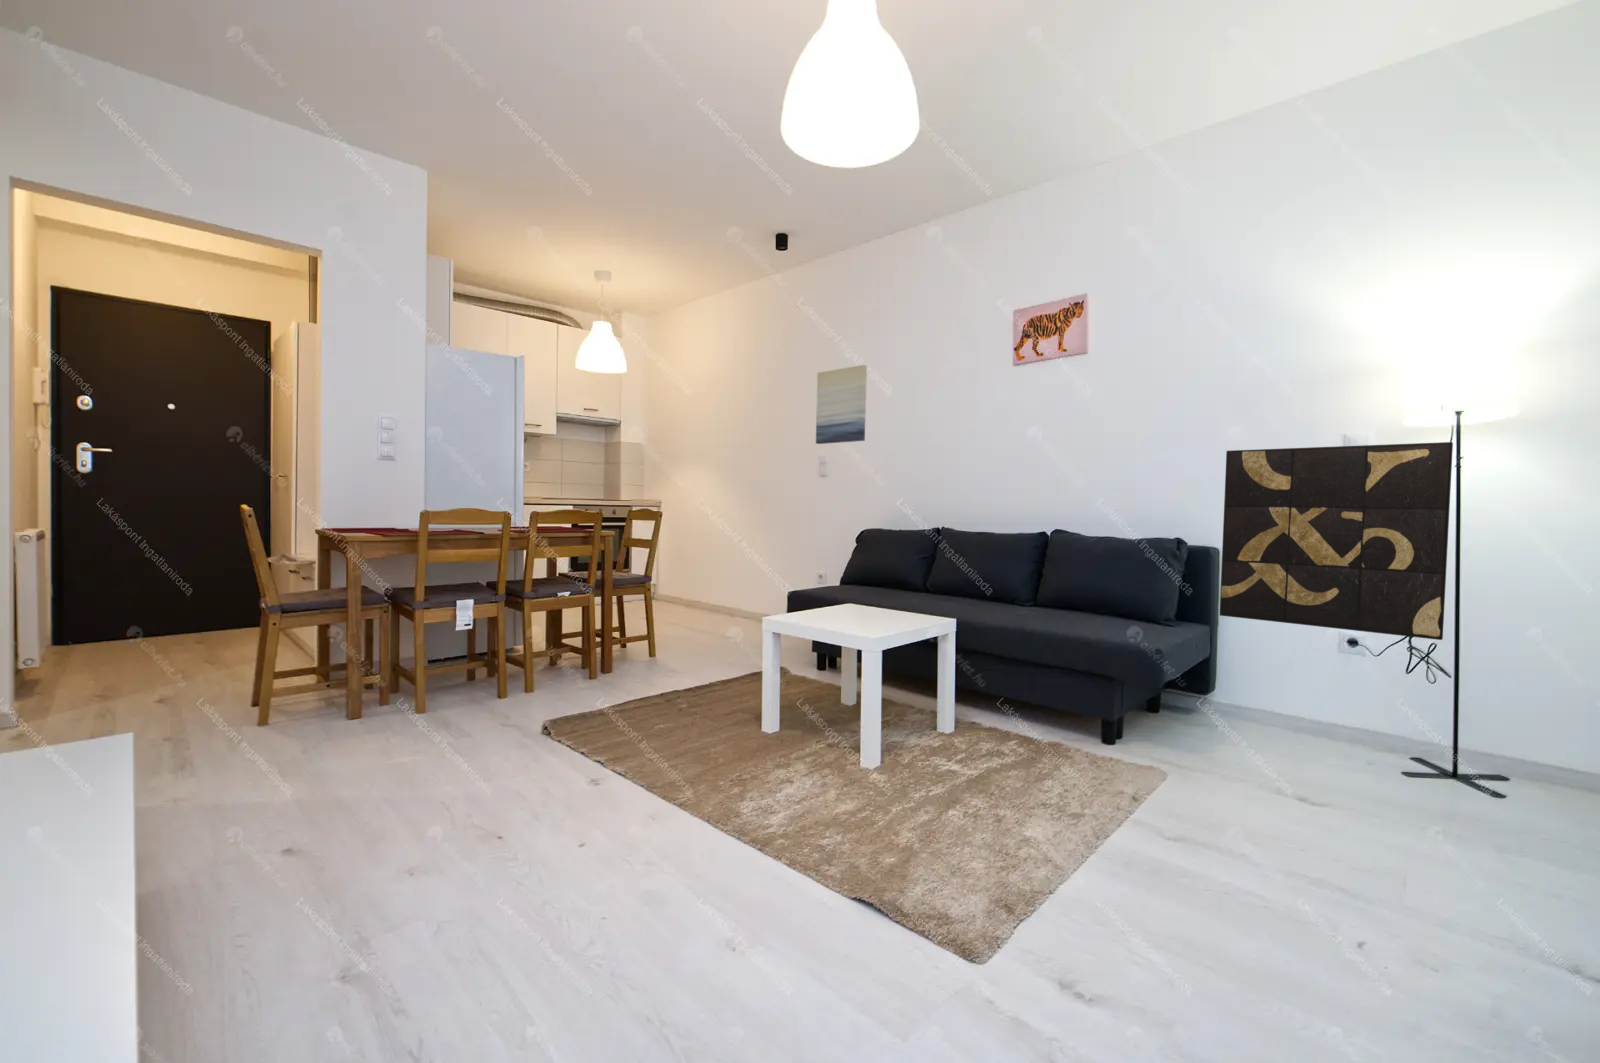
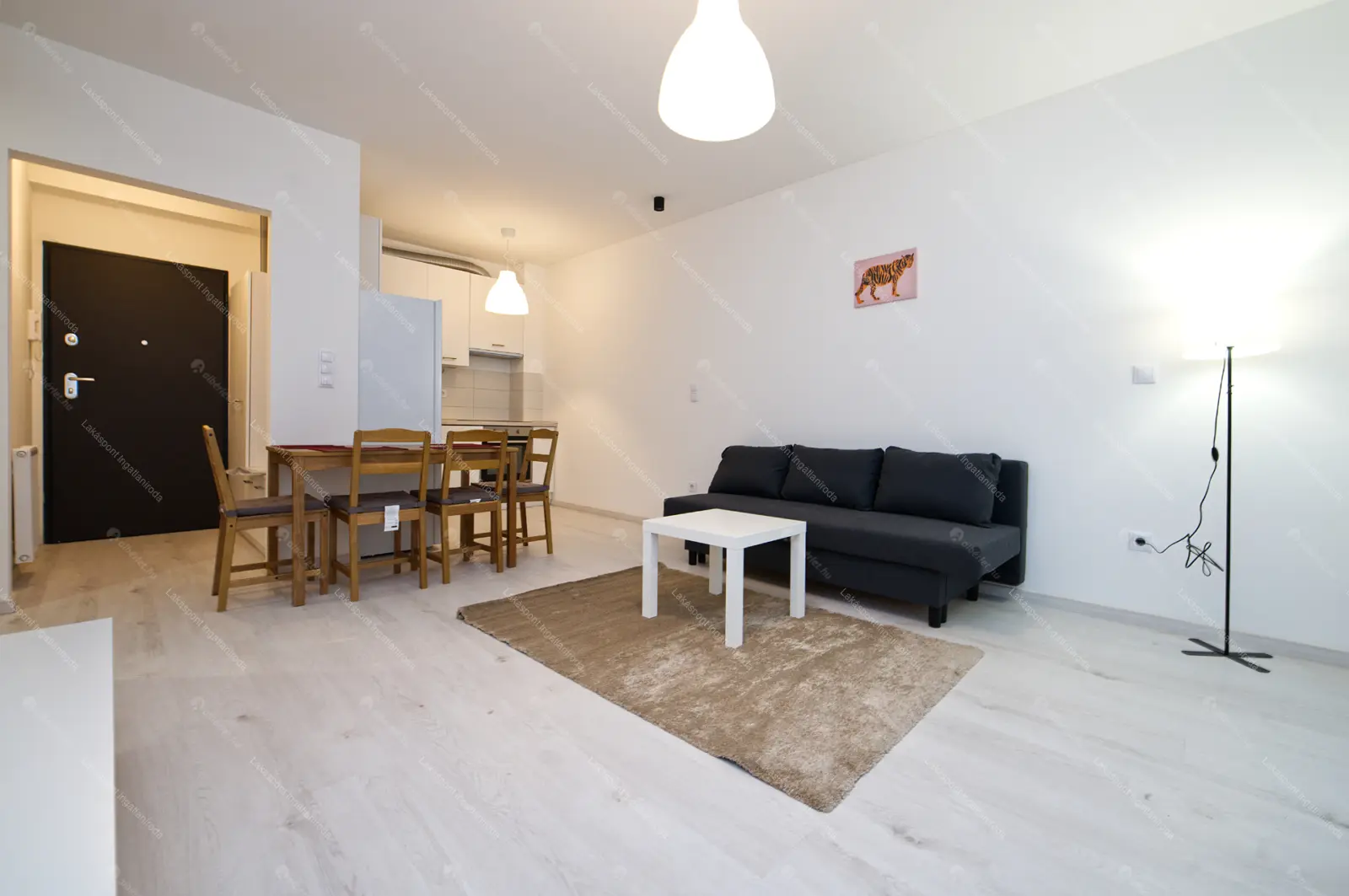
- wall art [1219,441,1454,641]
- wall art [815,364,868,445]
